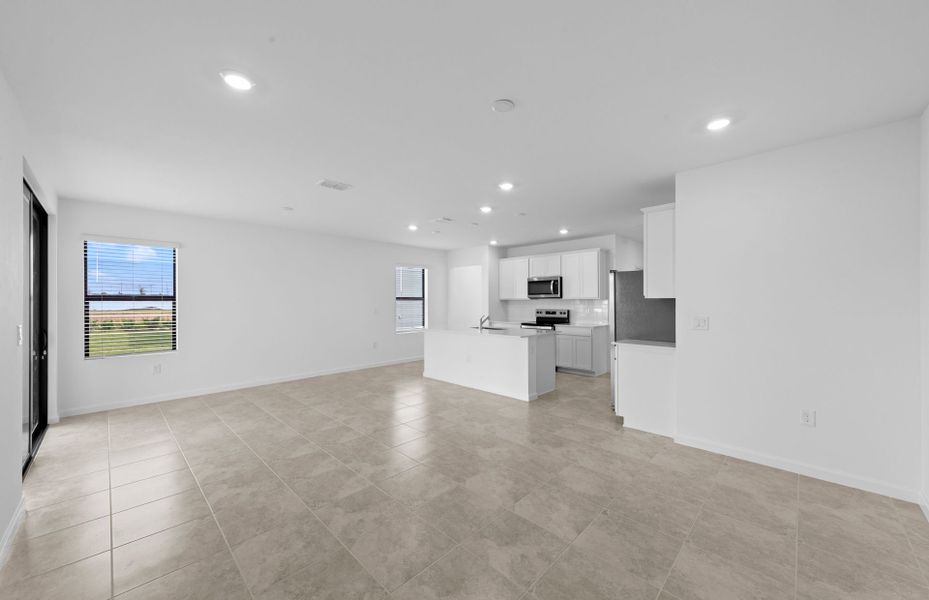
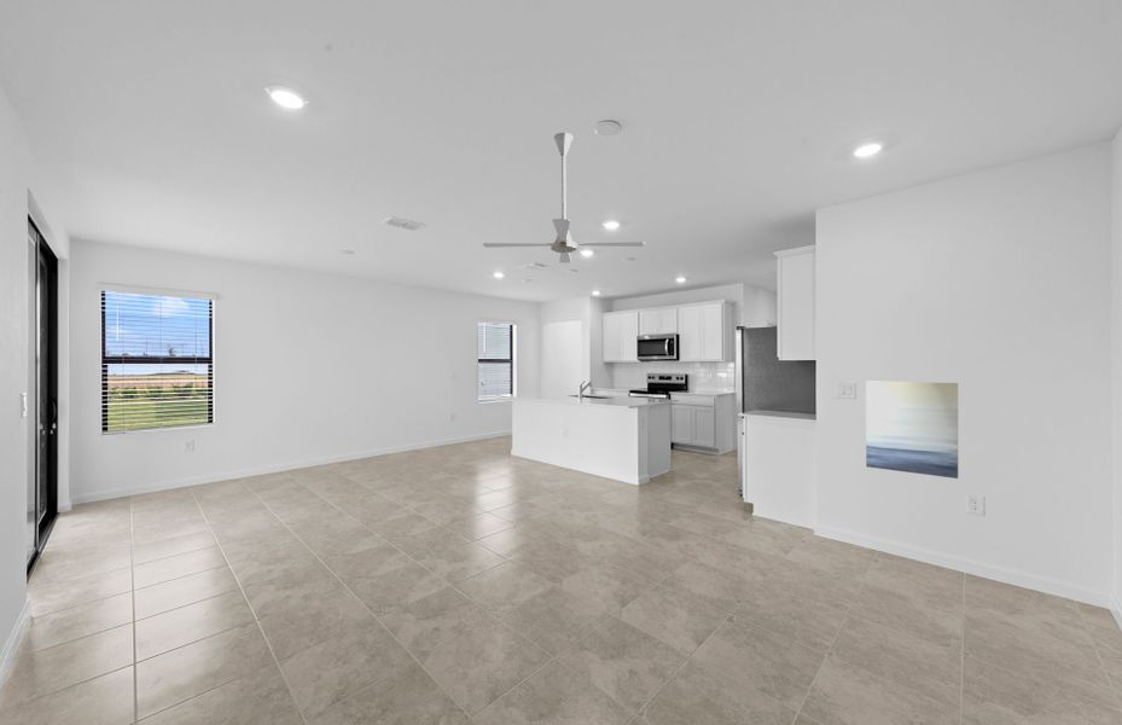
+ ceiling fan [482,132,646,263]
+ wall art [865,379,959,480]
